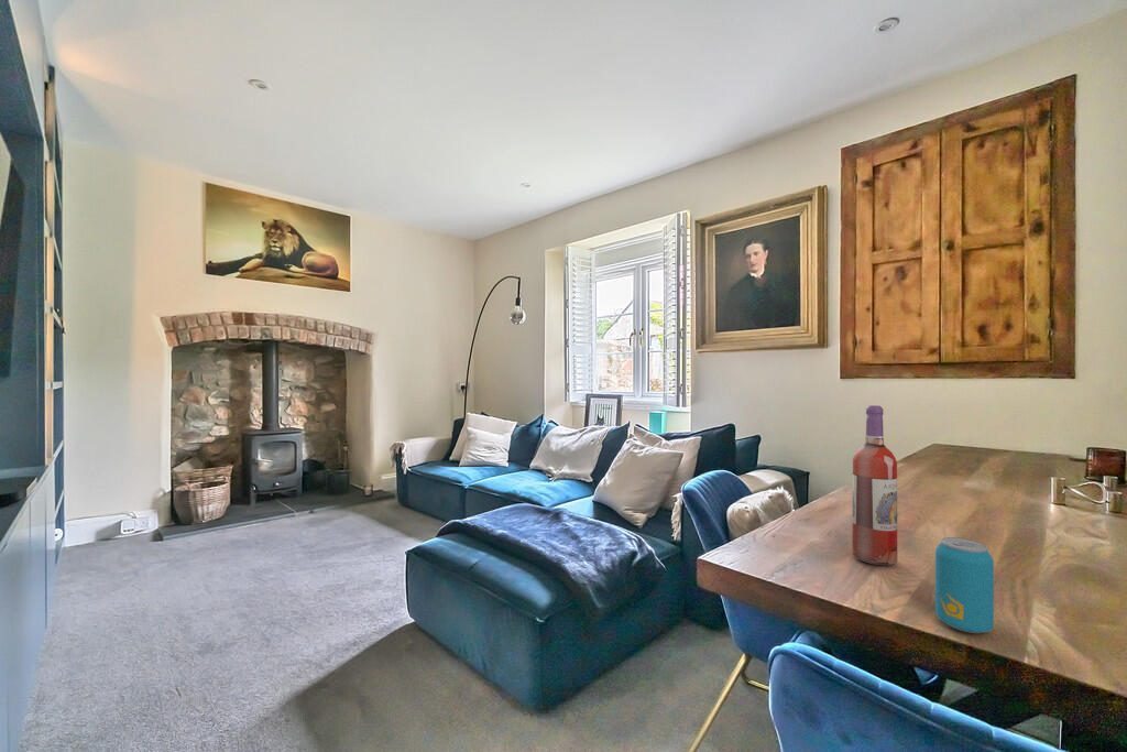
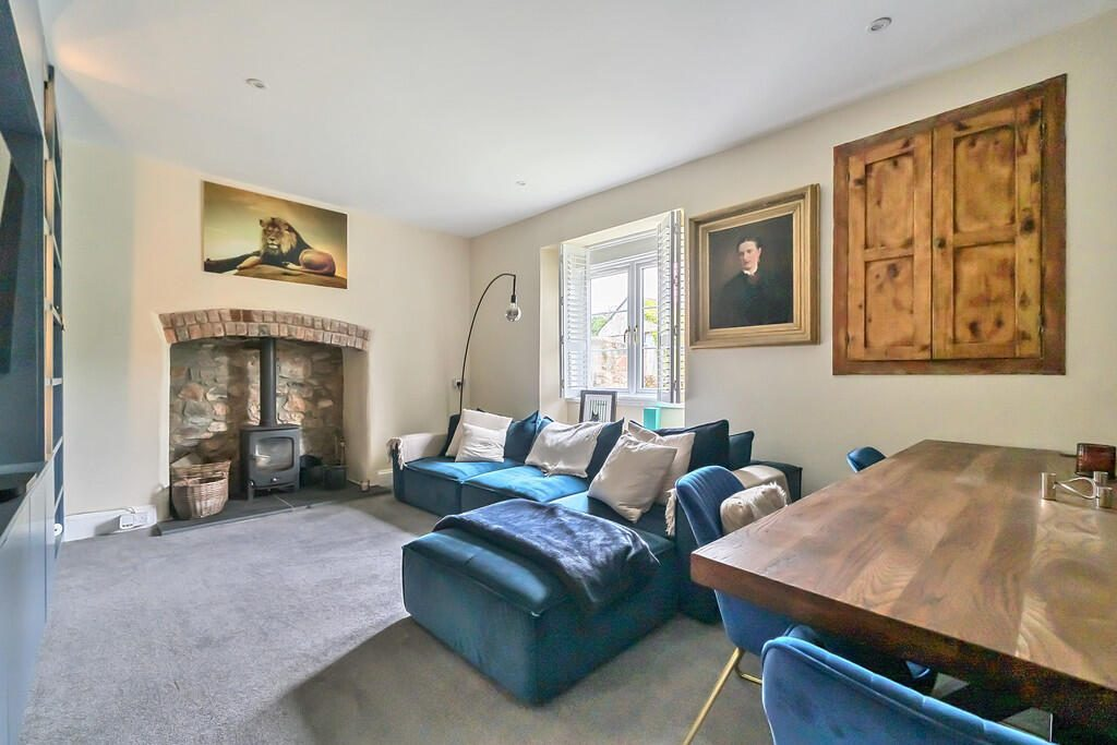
- wine bottle [851,404,898,566]
- beverage can [934,536,995,634]
